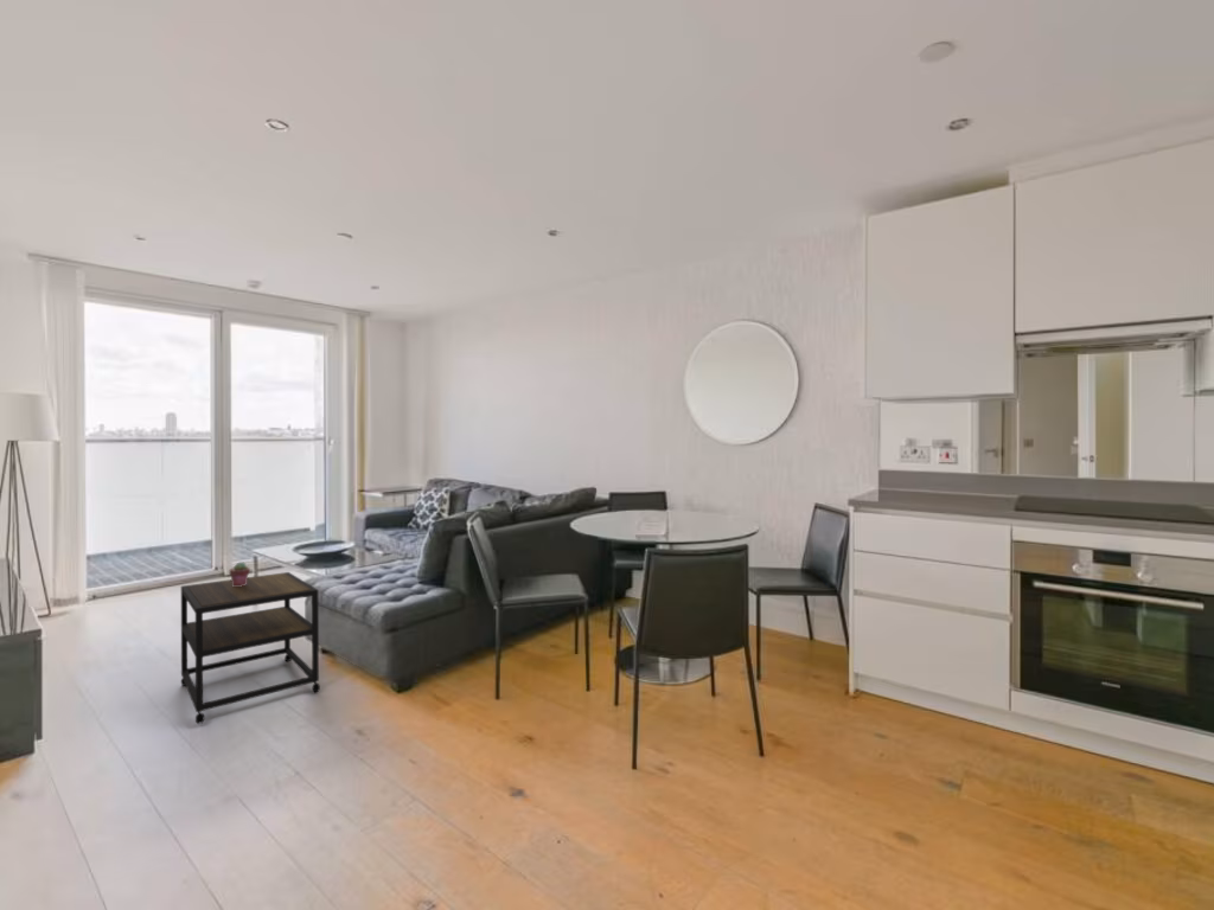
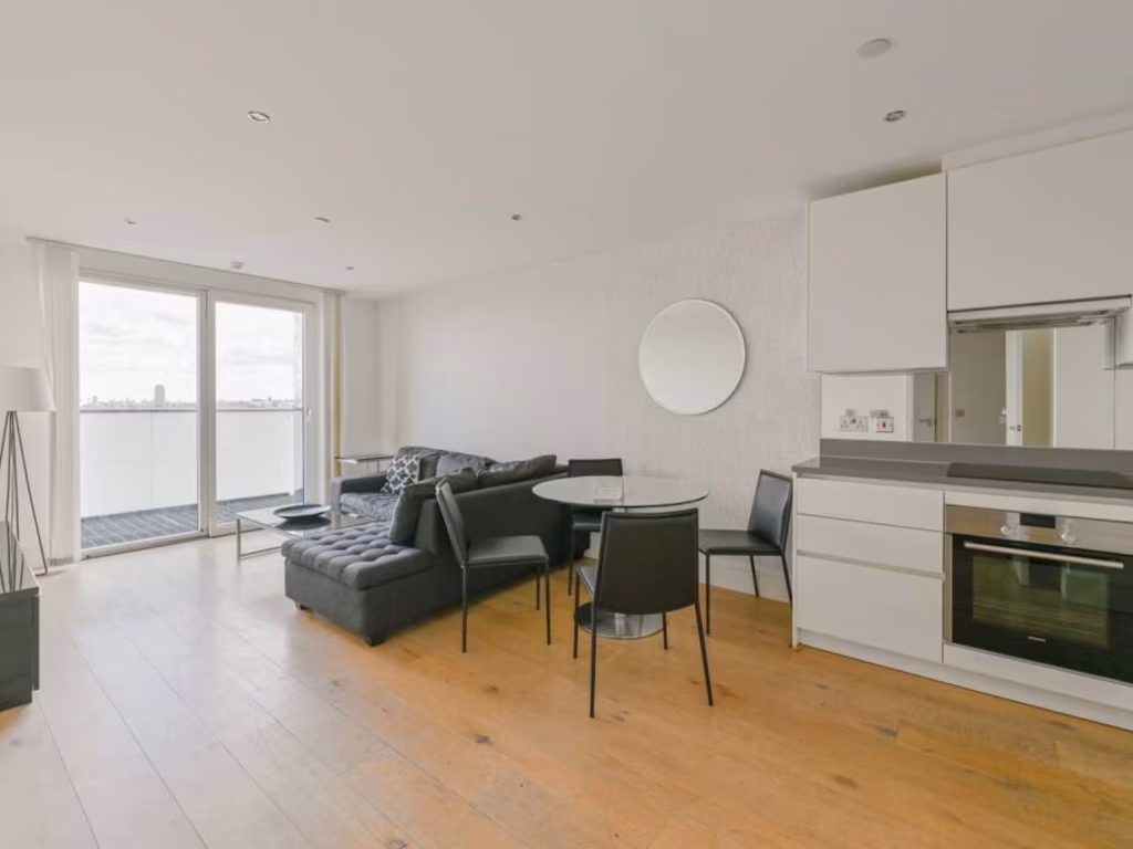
- side table [180,571,321,725]
- potted succulent [228,560,251,587]
